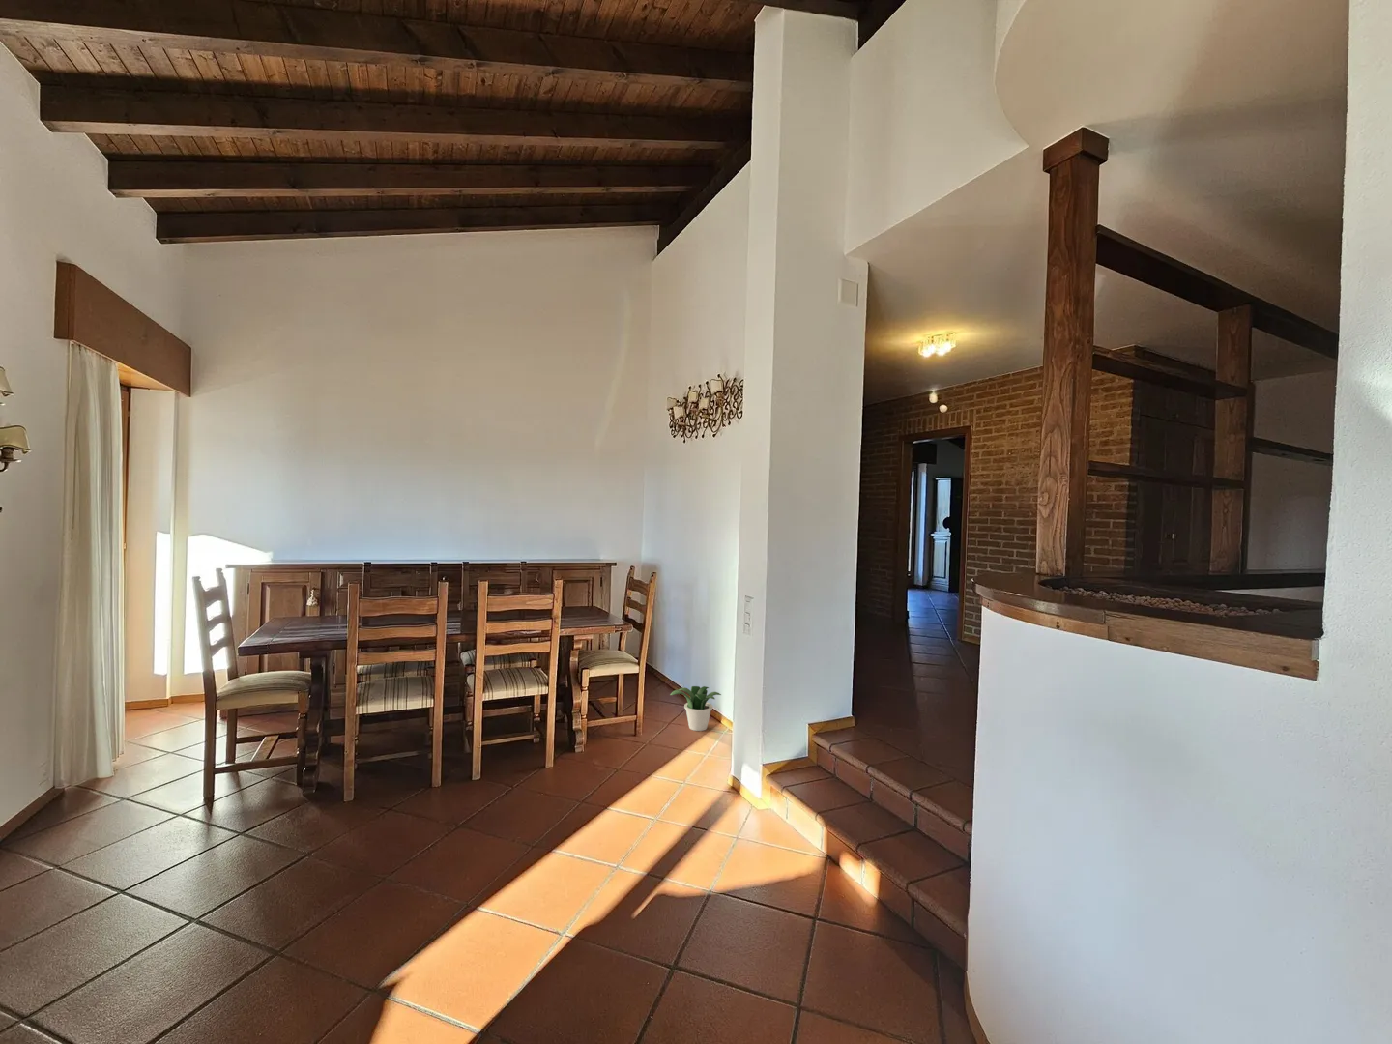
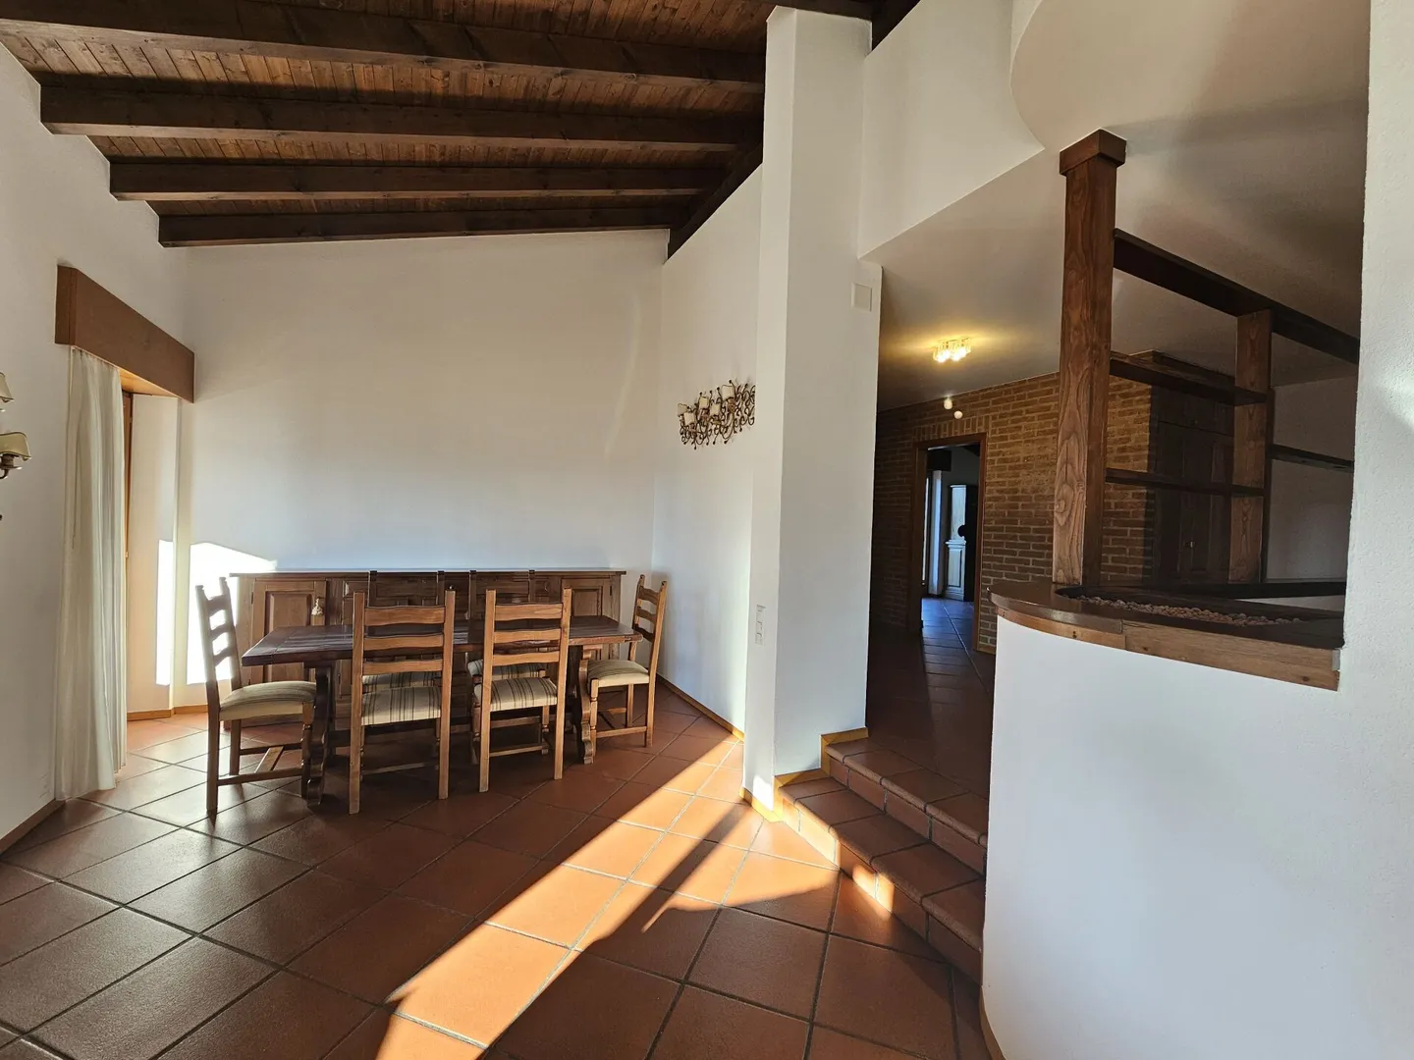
- potted plant [669,685,722,731]
